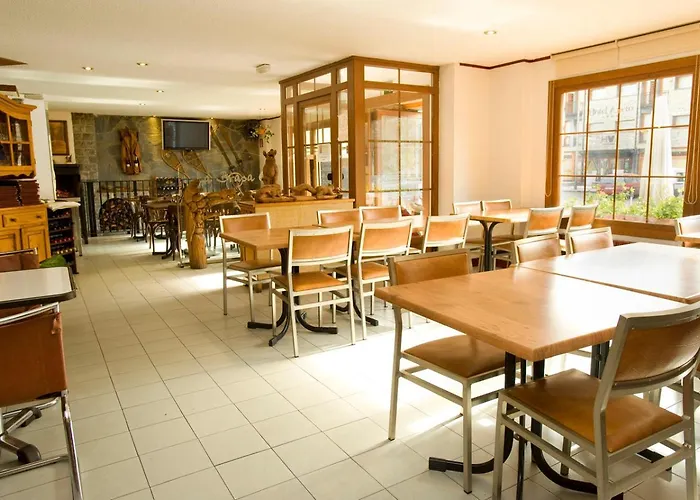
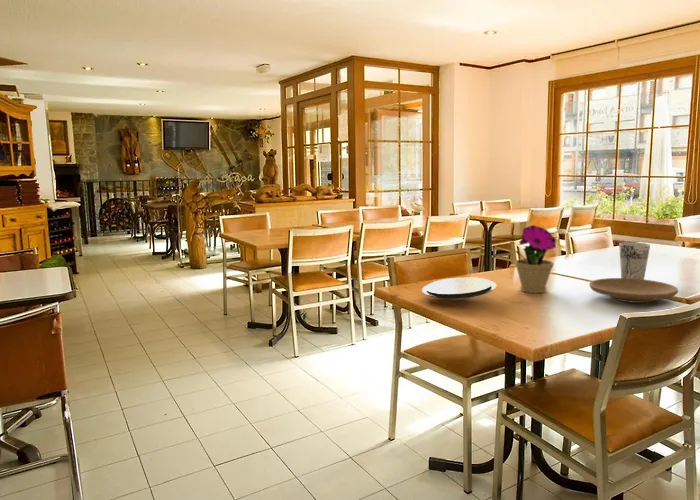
+ cup [618,241,651,280]
+ flower pot [514,224,557,294]
+ plate [421,276,497,301]
+ plate [588,277,679,304]
